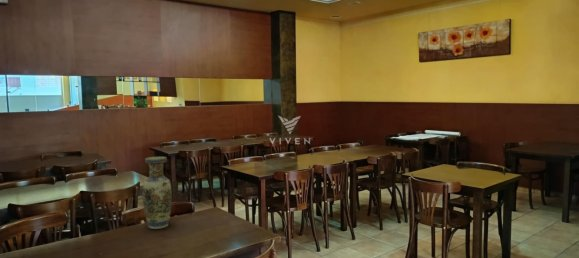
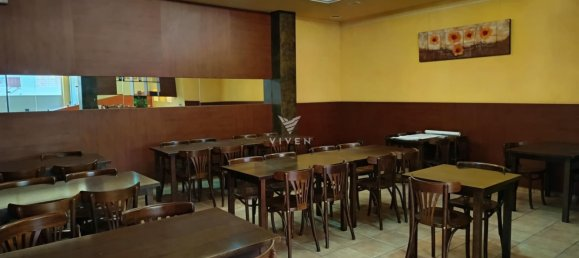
- vase [141,156,173,230]
